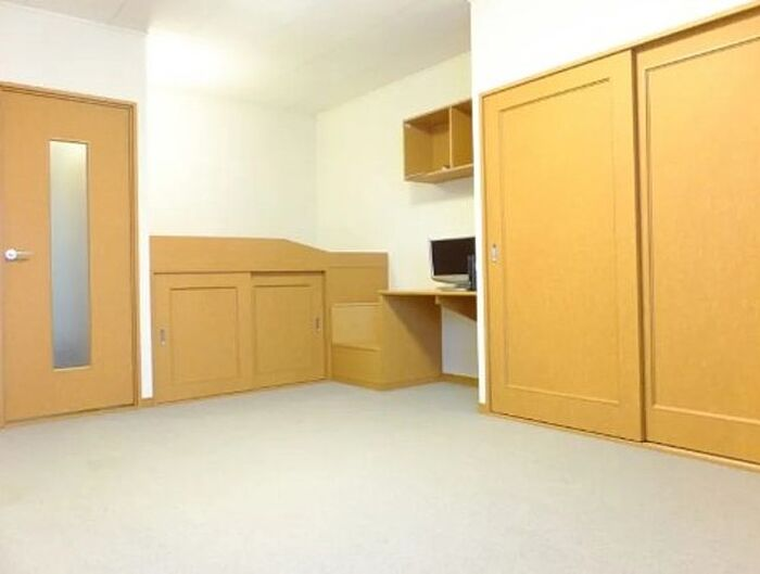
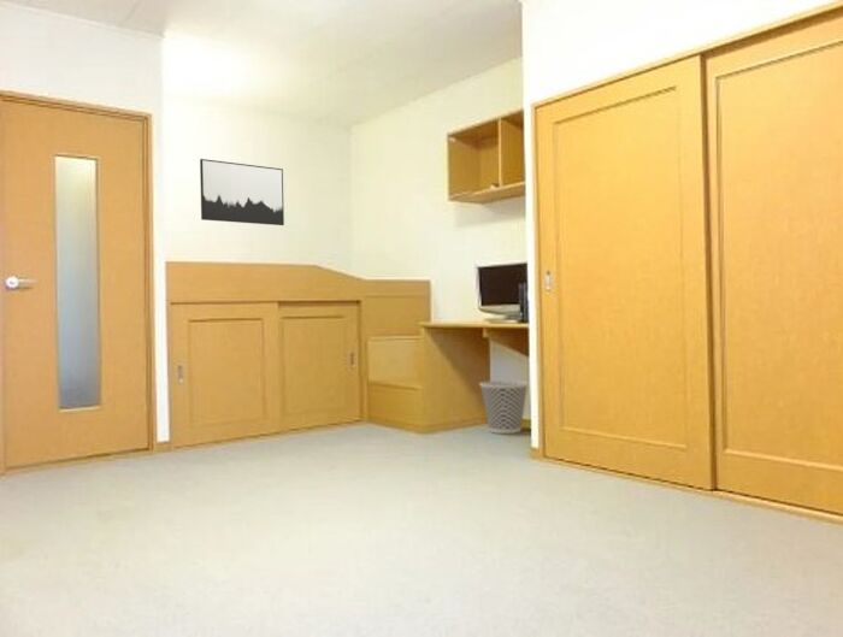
+ wastebasket [478,379,530,435]
+ wall art [199,158,285,226]
